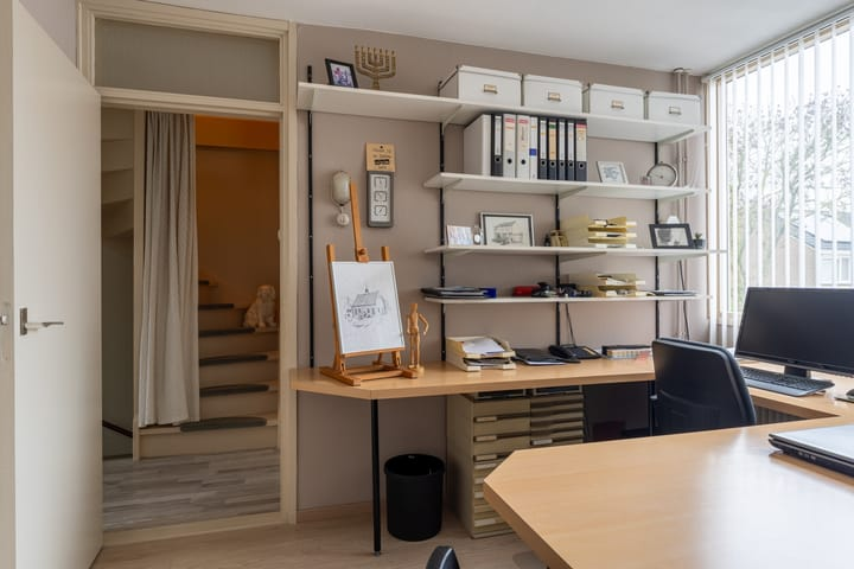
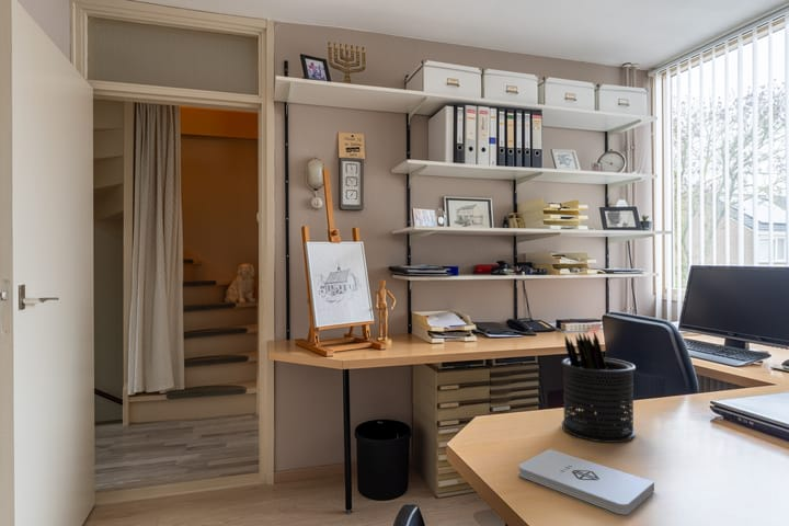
+ notepad [517,448,655,515]
+ pen holder [560,331,637,444]
